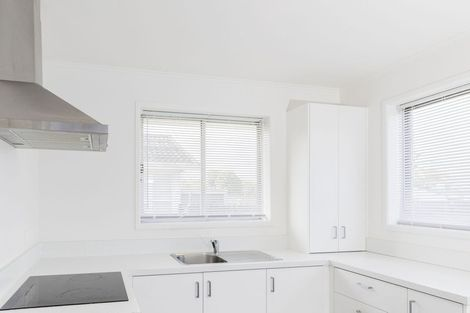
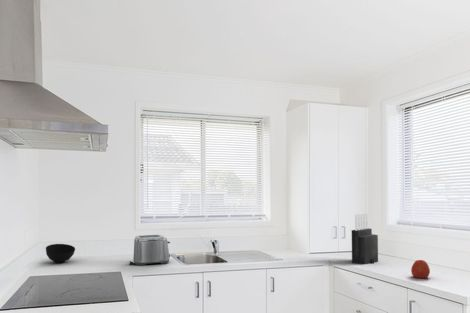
+ apple [410,259,431,279]
+ bowl [45,243,76,264]
+ knife block [351,212,379,265]
+ toaster [129,234,171,266]
